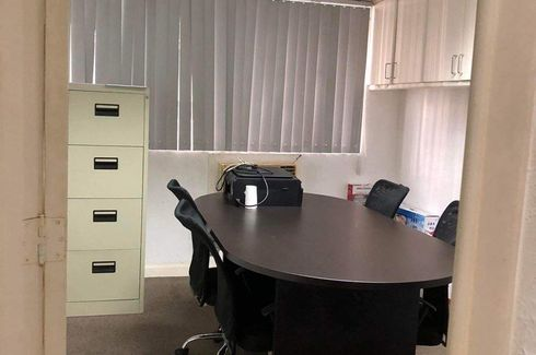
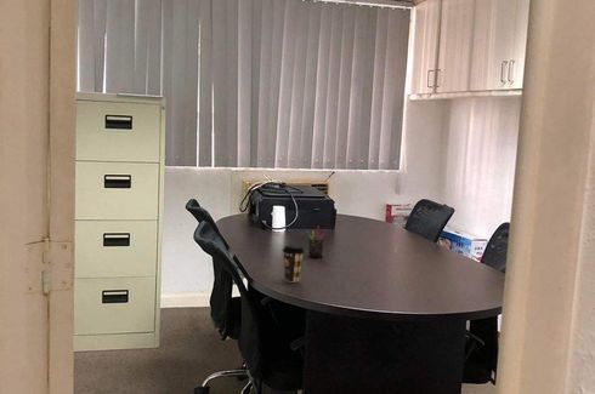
+ coffee cup [282,244,306,284]
+ pen holder [305,224,328,258]
